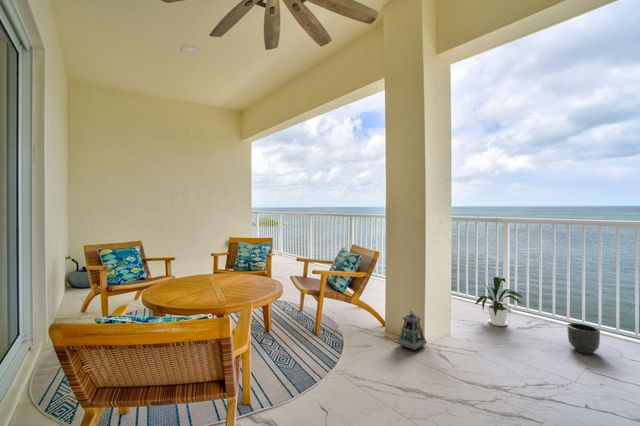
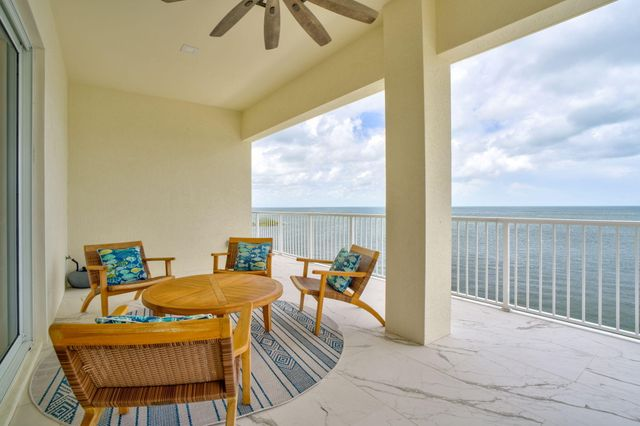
- planter [566,322,601,355]
- house plant [475,276,524,327]
- lantern [396,310,428,351]
